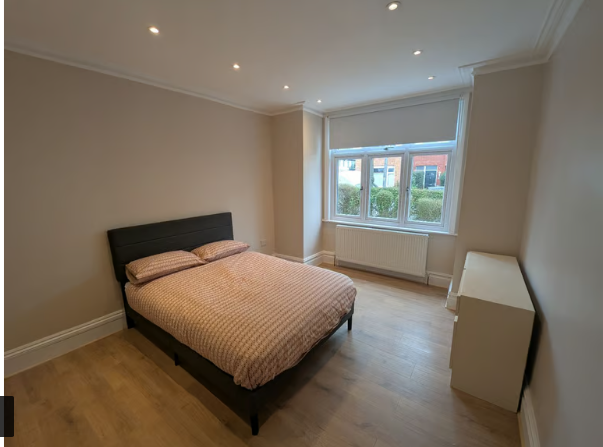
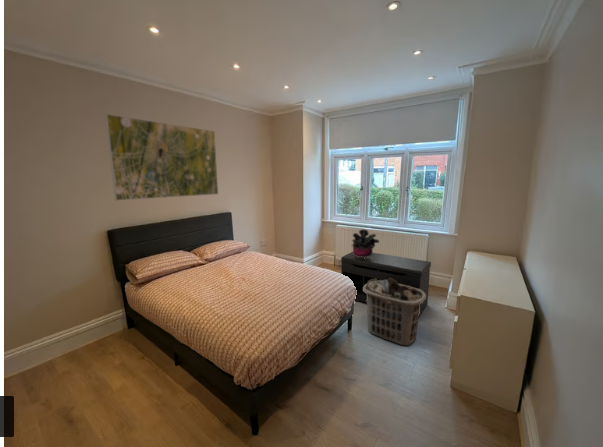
+ bench [340,251,432,317]
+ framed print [104,113,219,202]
+ clothes hamper [363,278,426,347]
+ potted plant [350,228,380,259]
